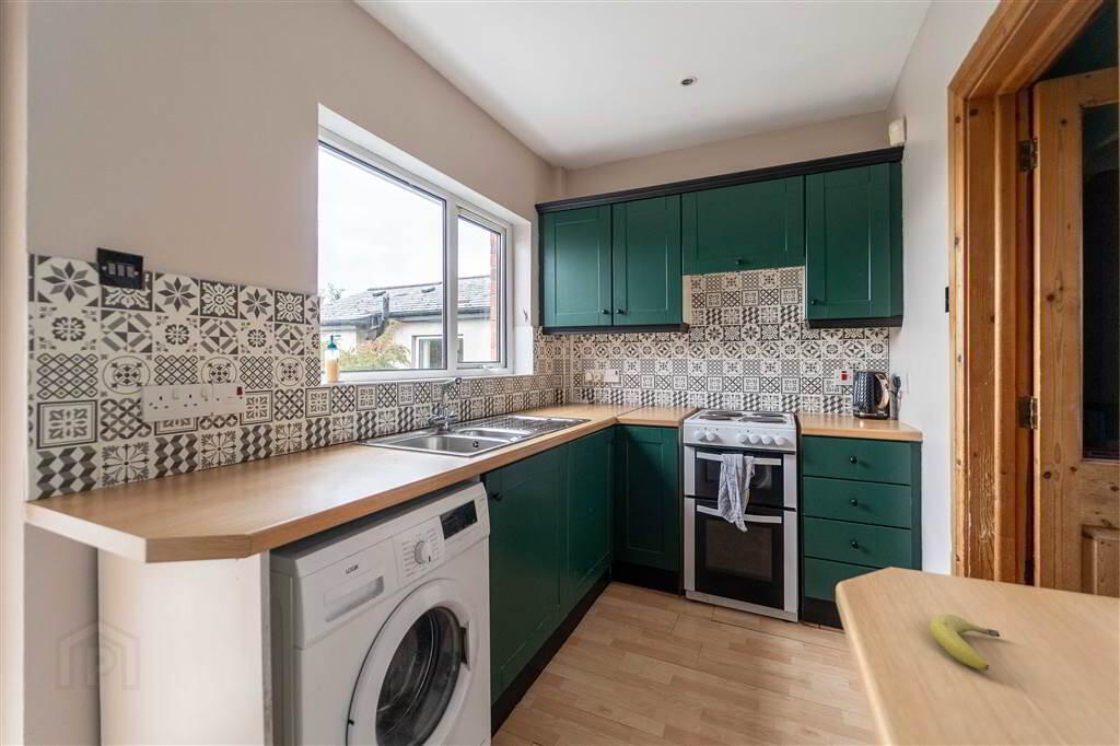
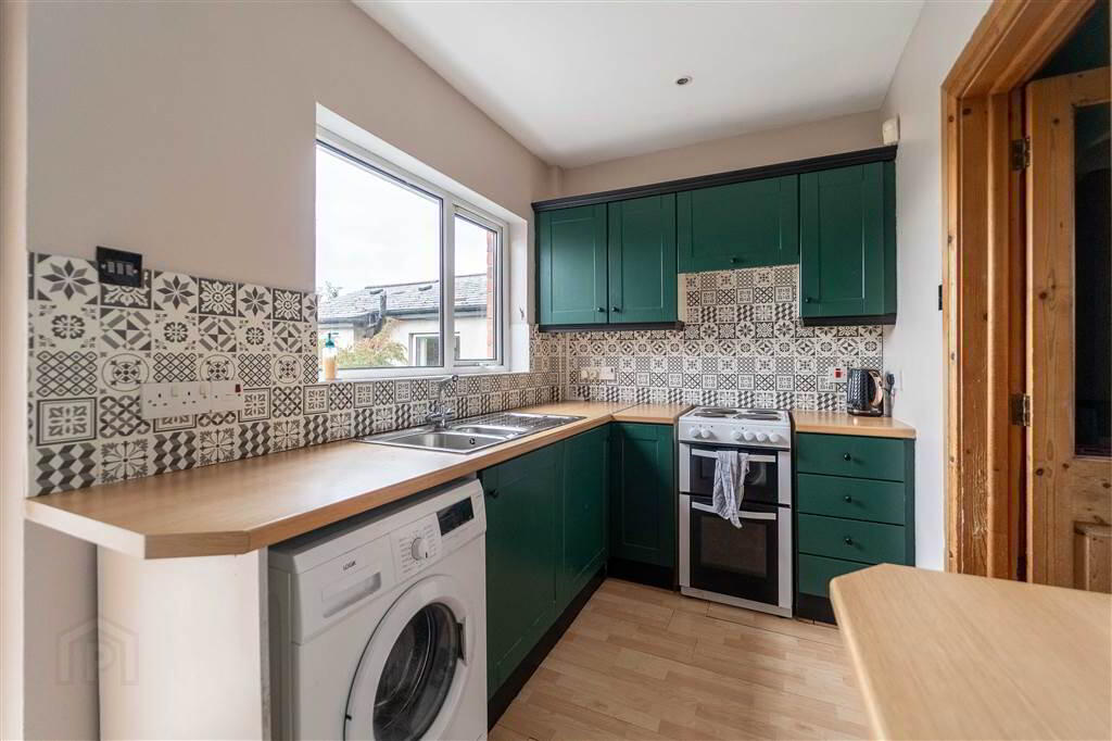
- fruit [929,613,1001,672]
